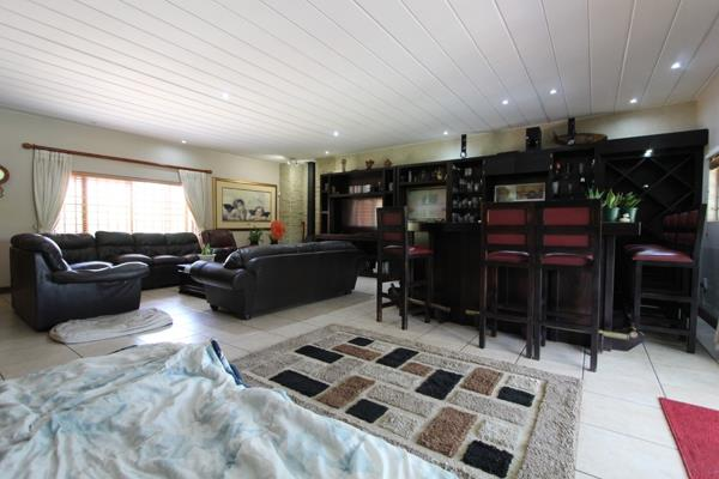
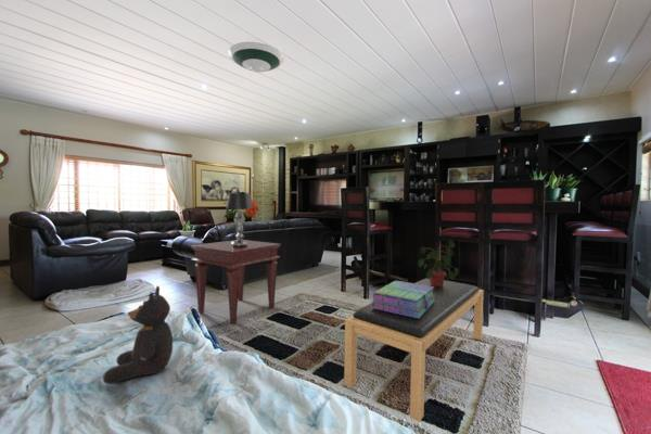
+ bench [343,278,485,423]
+ stack of books [370,280,435,318]
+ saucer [227,41,285,74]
+ potted plant [417,239,460,286]
+ side table [189,239,282,326]
+ teddy bear [102,285,174,385]
+ table lamp [226,192,254,247]
